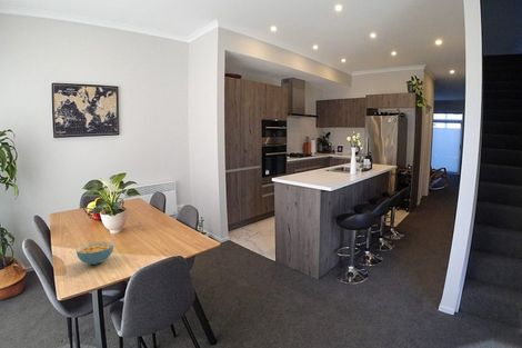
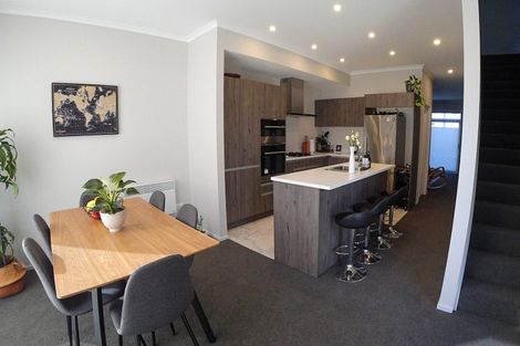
- cereal bowl [76,240,114,266]
